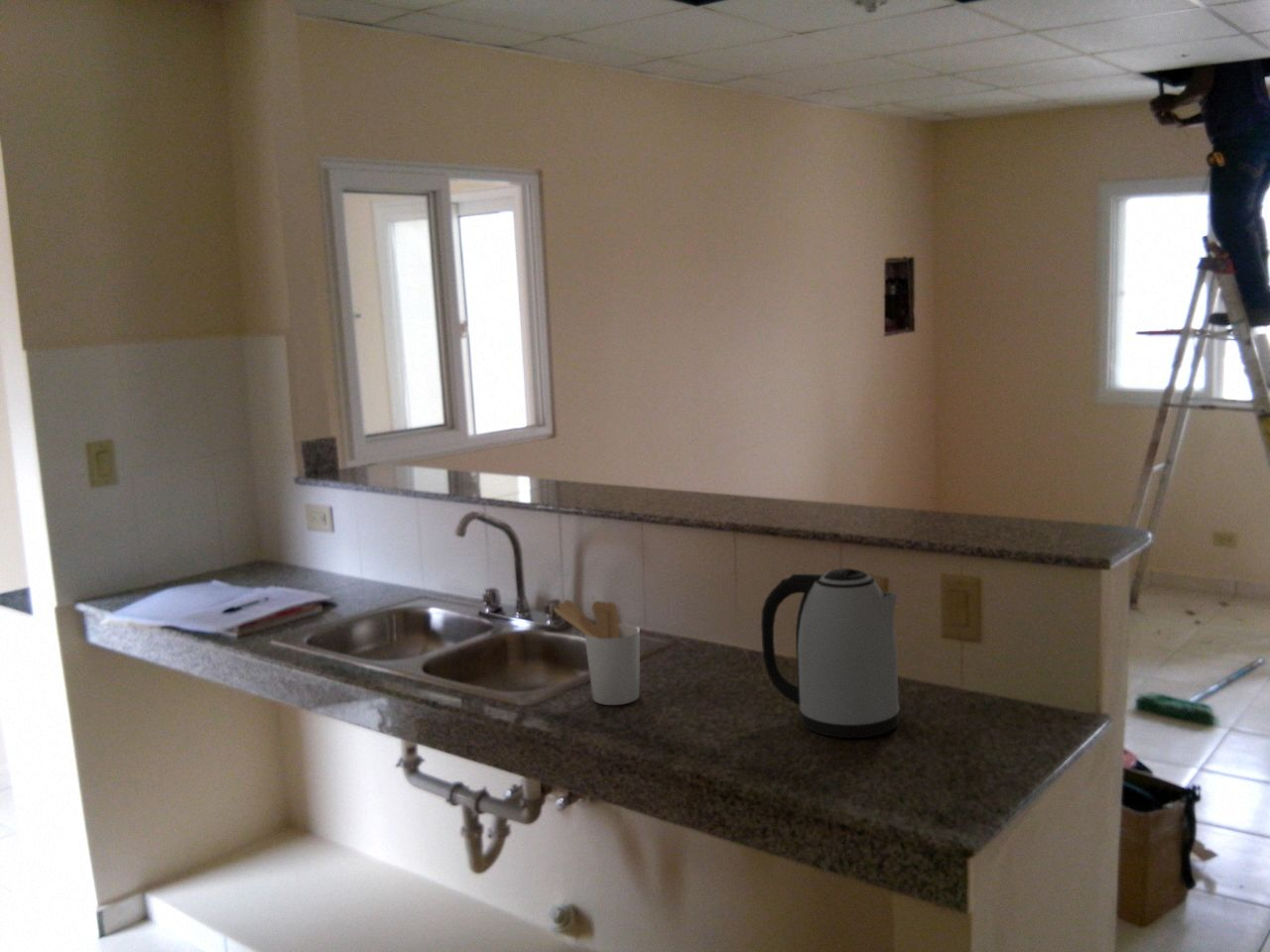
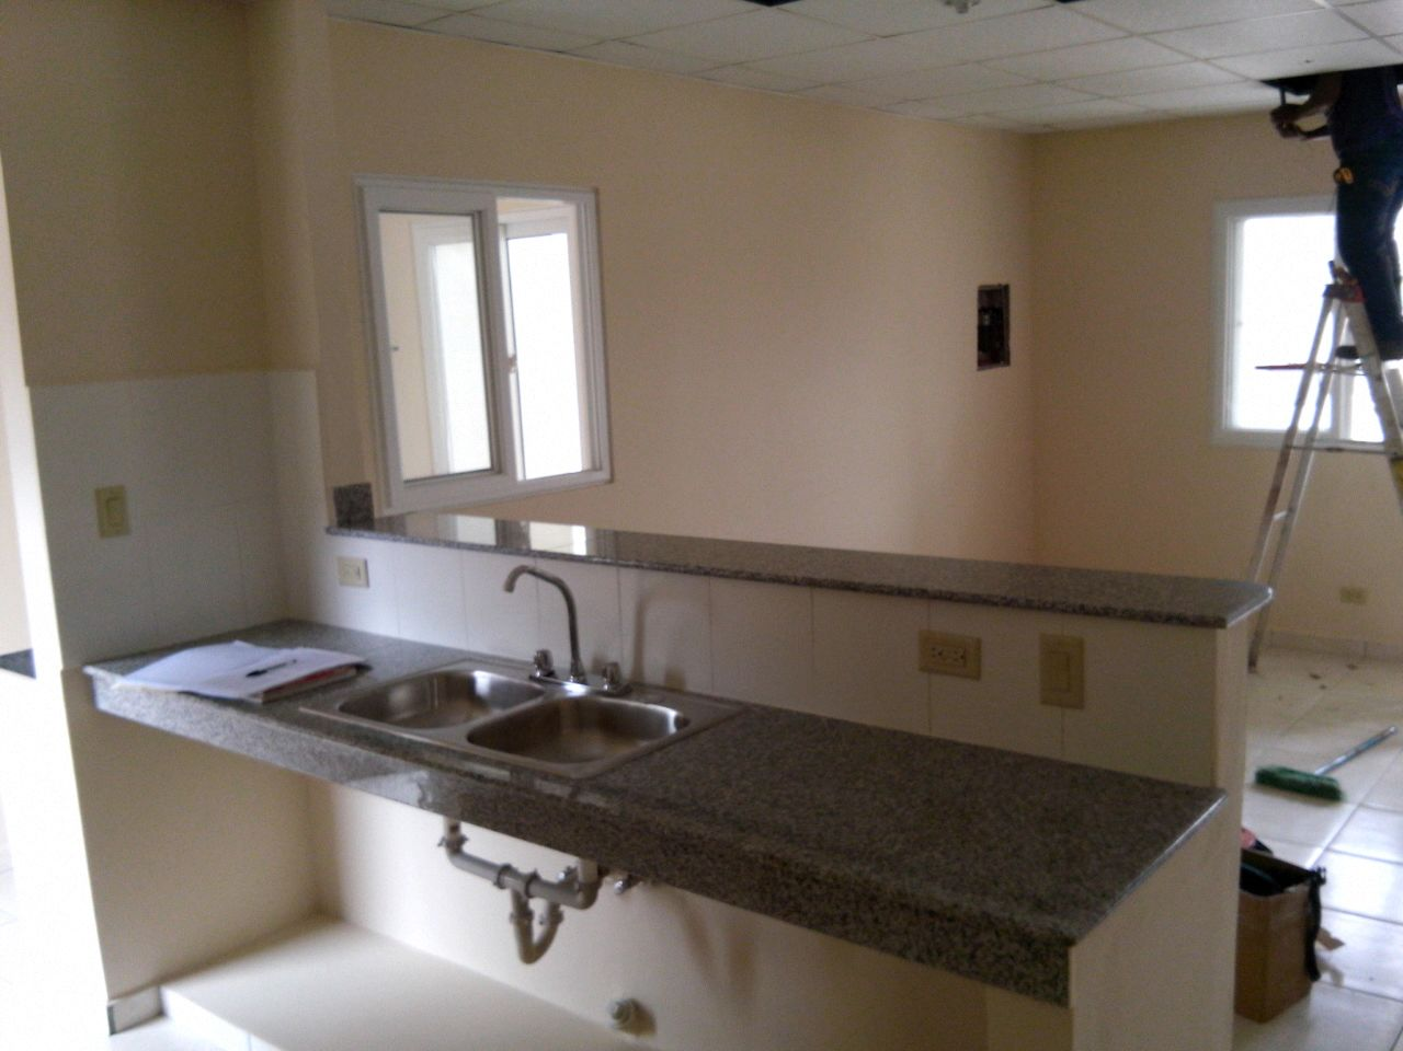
- utensil holder [553,599,641,706]
- kettle [760,567,901,739]
